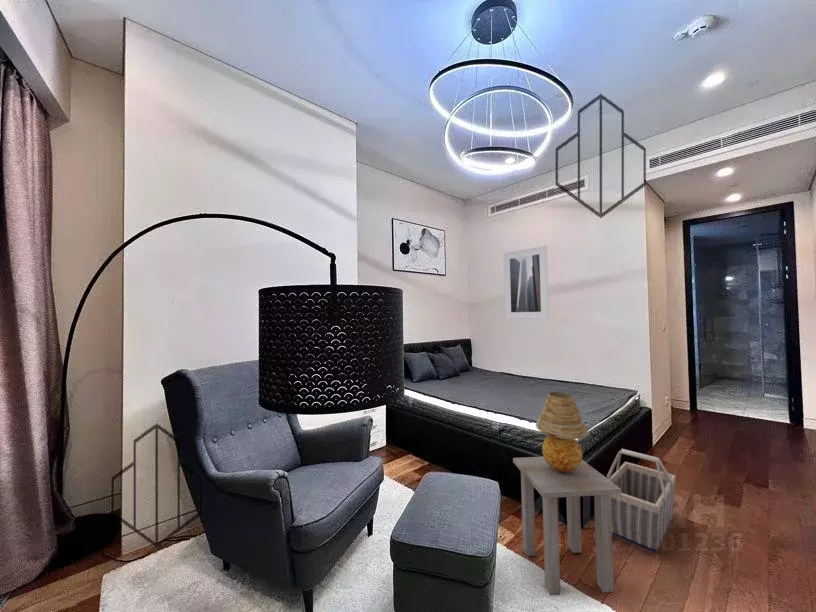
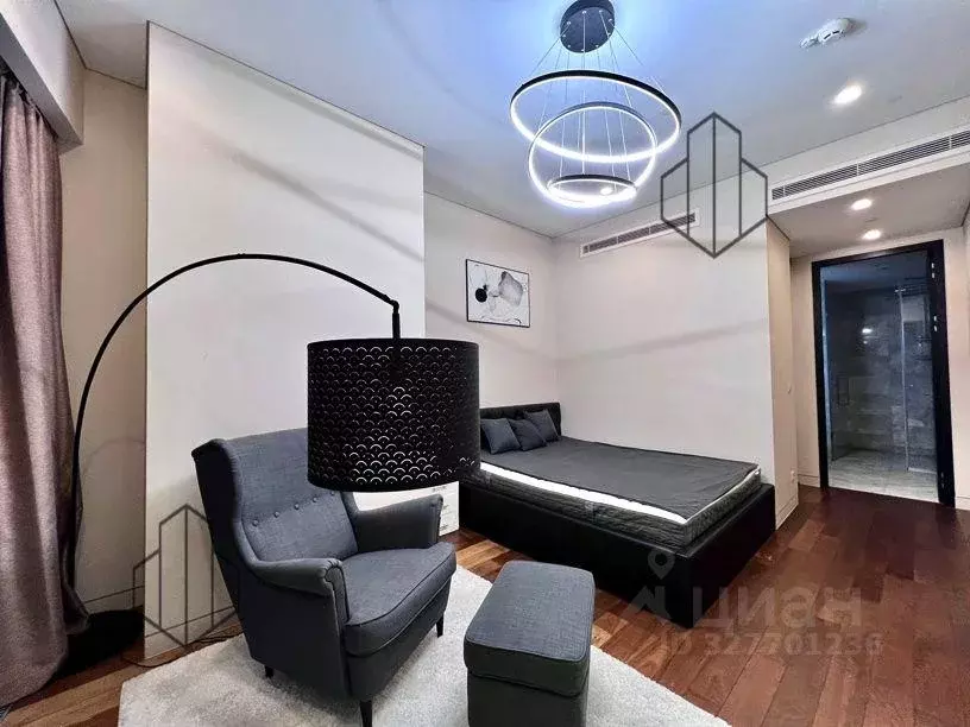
- basket [606,448,677,555]
- table lamp [535,391,590,472]
- side table [512,456,621,597]
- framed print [503,245,550,320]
